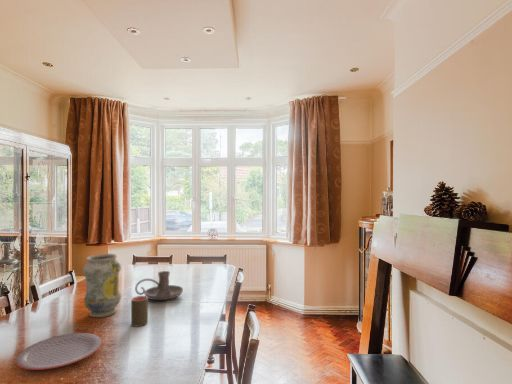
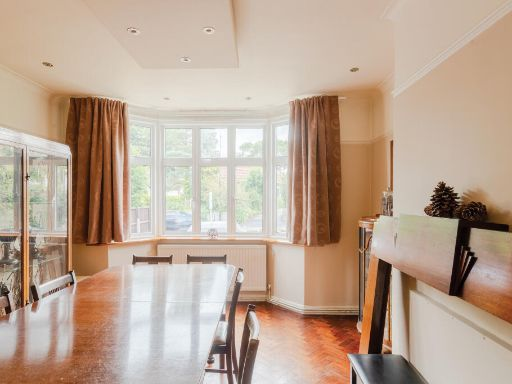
- plate [15,332,103,371]
- vase [82,253,122,318]
- cup [130,295,149,327]
- candle holder [134,270,184,301]
